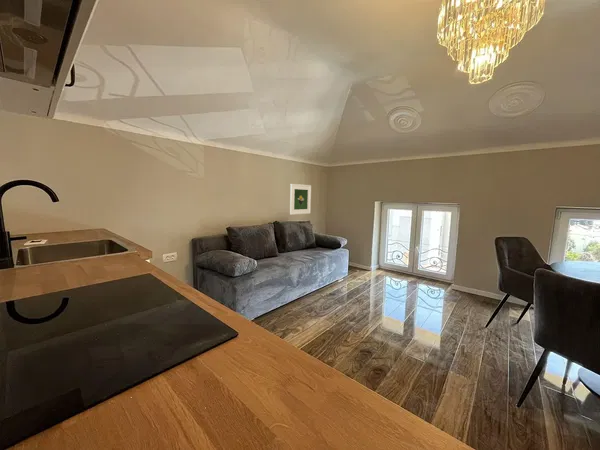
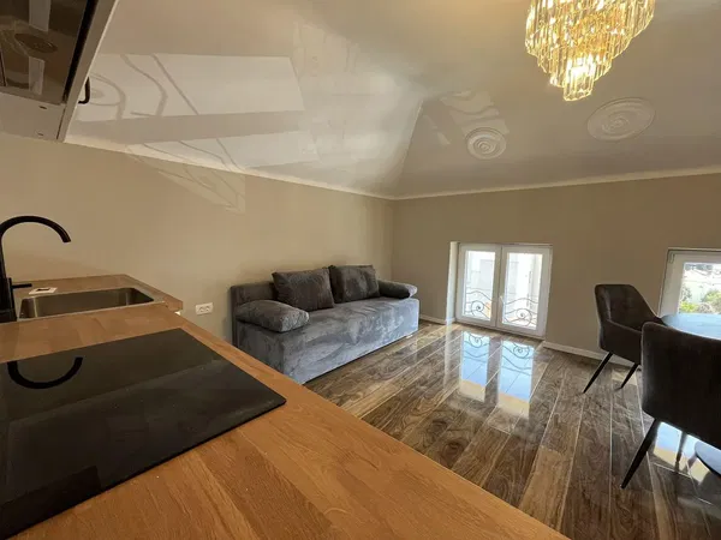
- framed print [289,183,312,215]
